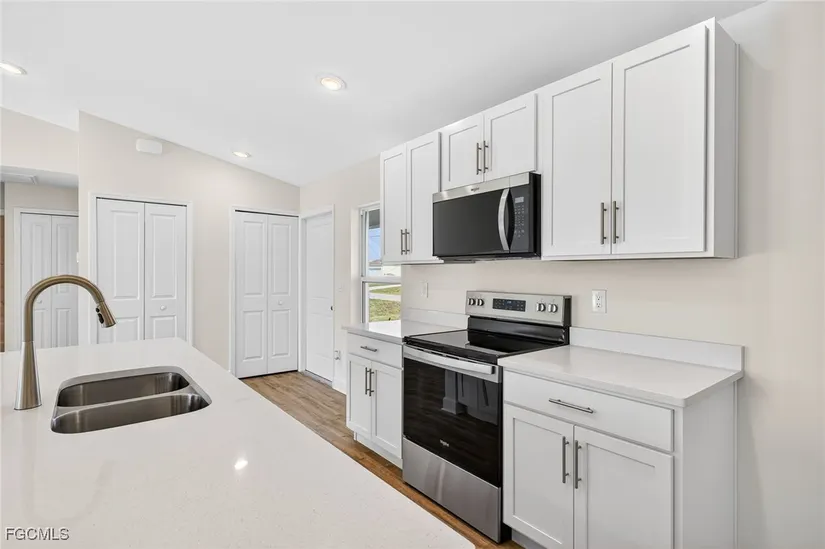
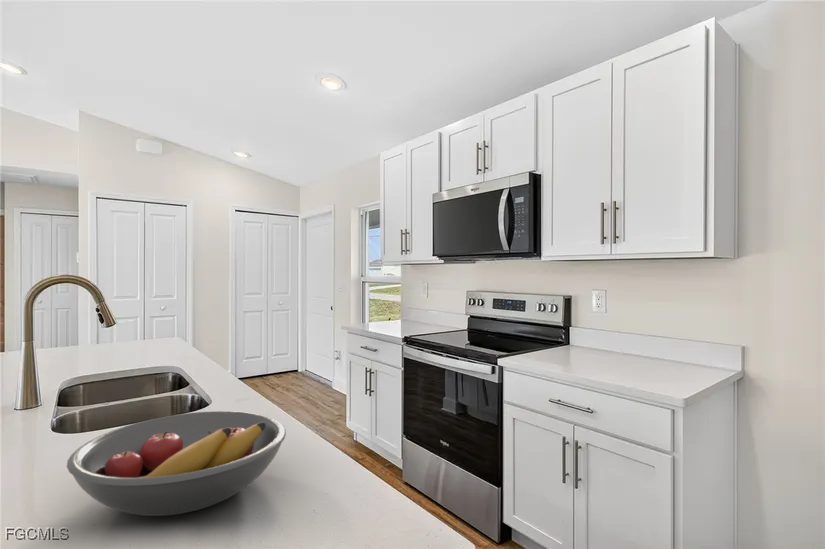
+ fruit bowl [66,410,287,517]
